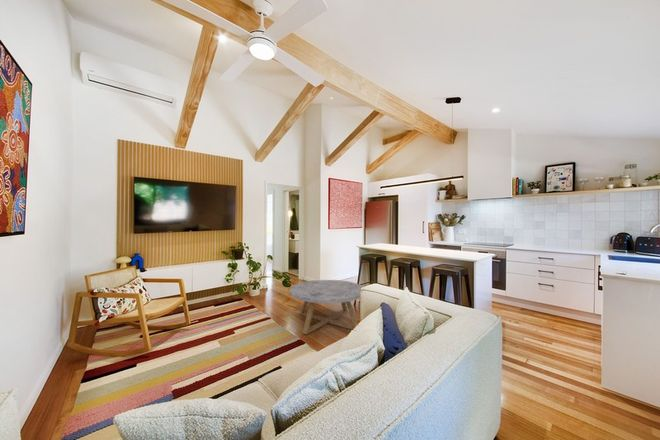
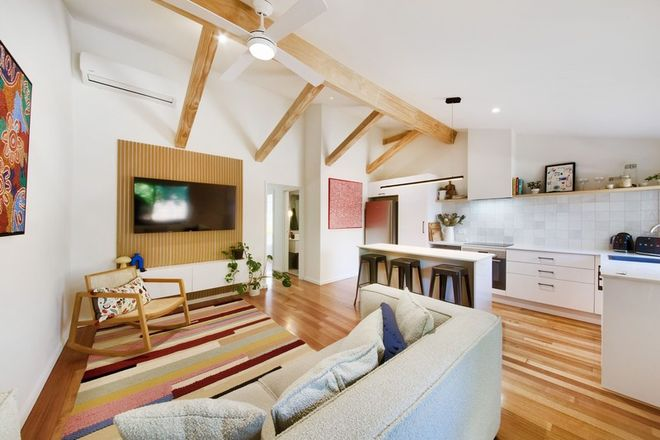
- coffee table [288,279,364,335]
